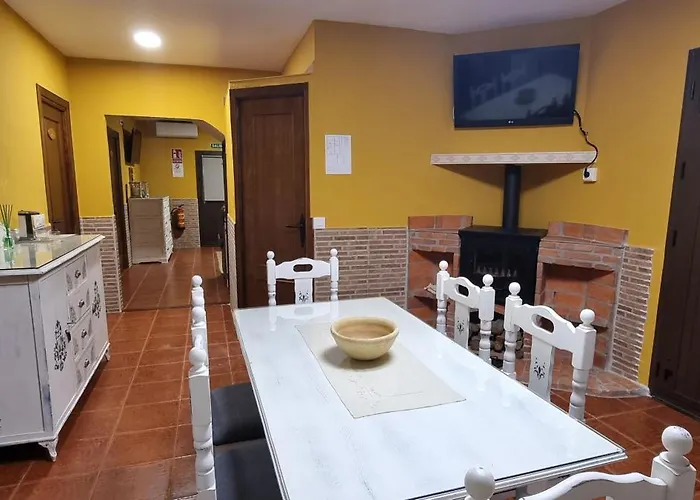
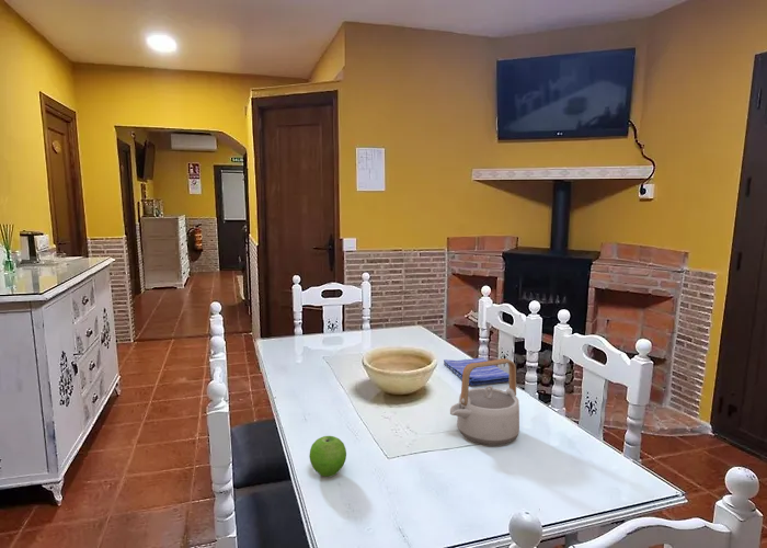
+ fruit [308,435,347,478]
+ dish towel [443,356,510,387]
+ teapot [449,357,520,446]
